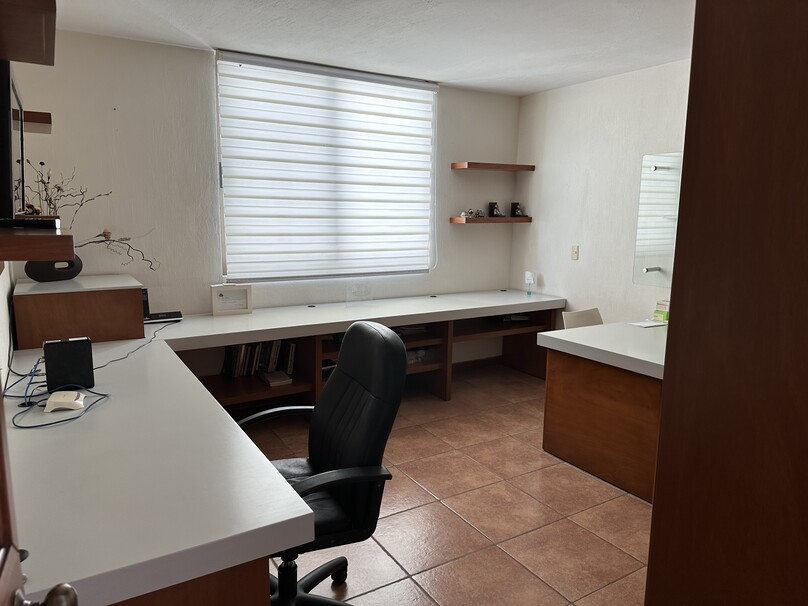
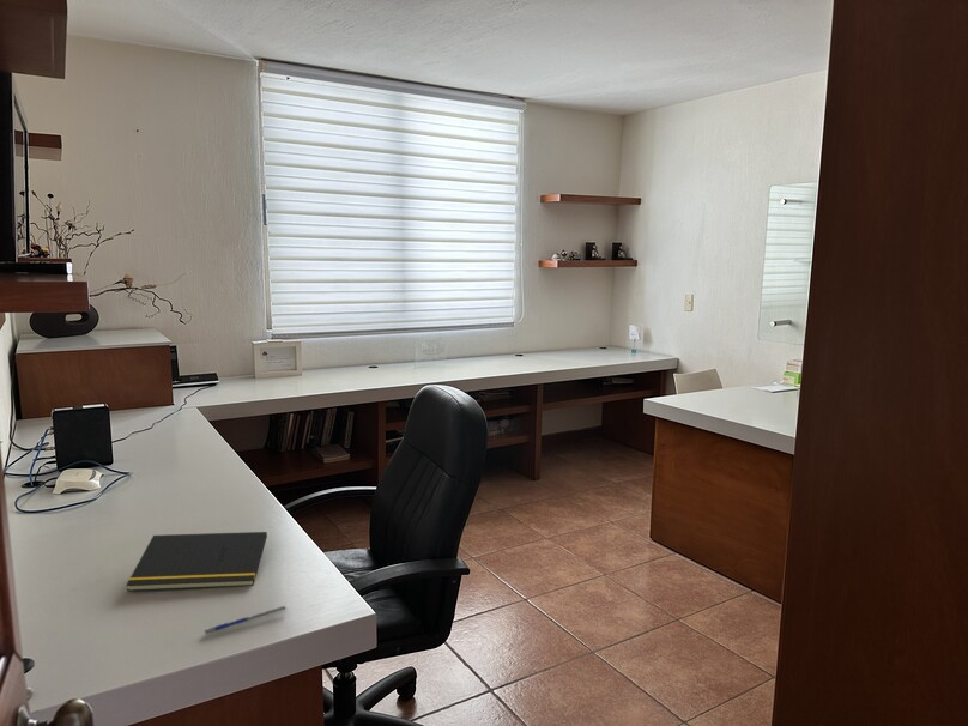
+ pen [204,605,288,636]
+ notepad [125,531,268,593]
